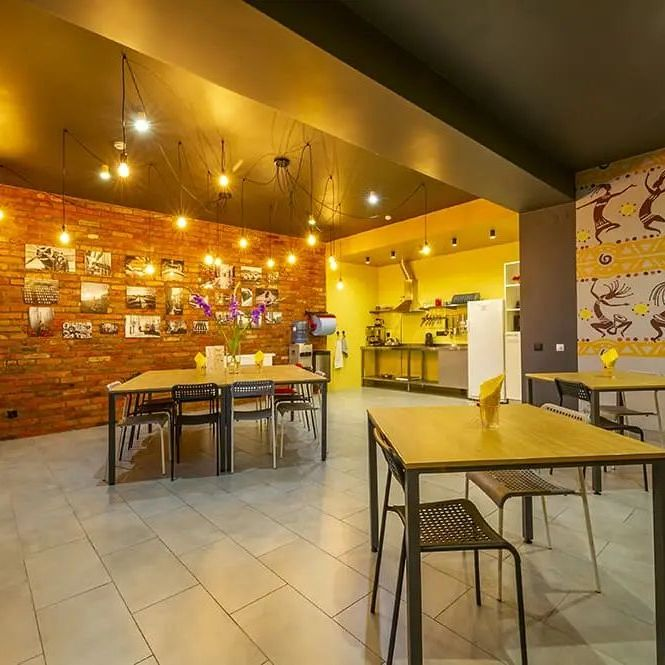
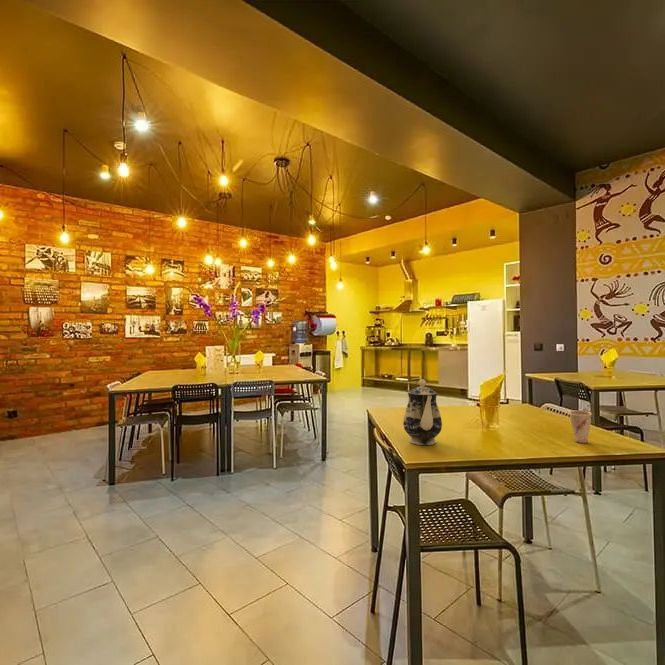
+ teapot [402,378,443,446]
+ cup [568,409,593,444]
